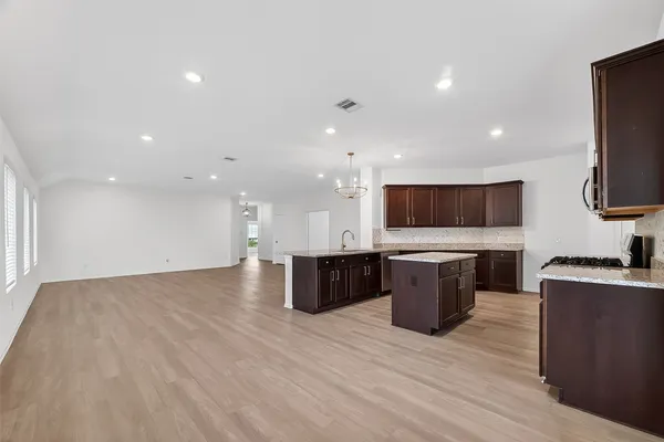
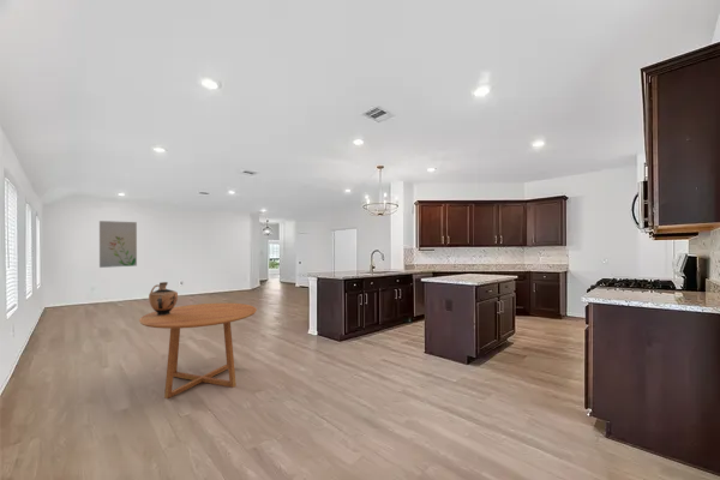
+ dining table [138,302,258,400]
+ ceramic jug [148,281,179,316]
+ wall art [98,220,138,269]
